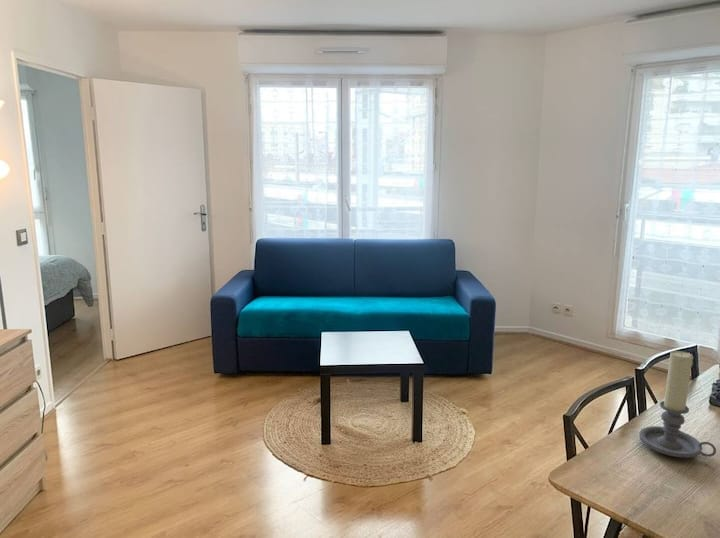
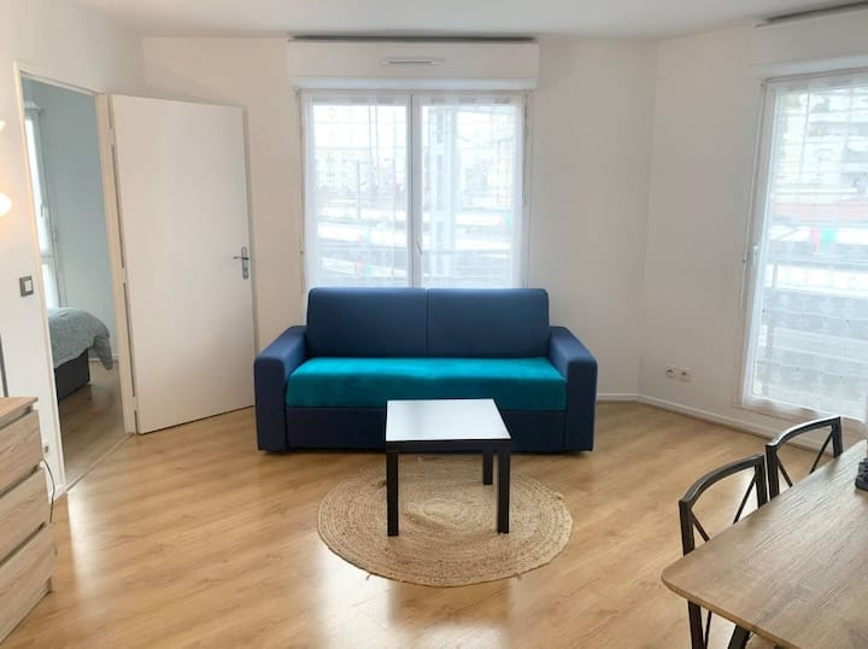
- candle holder [638,350,717,459]
